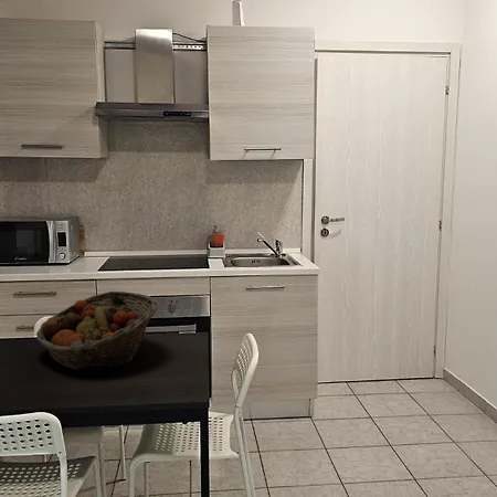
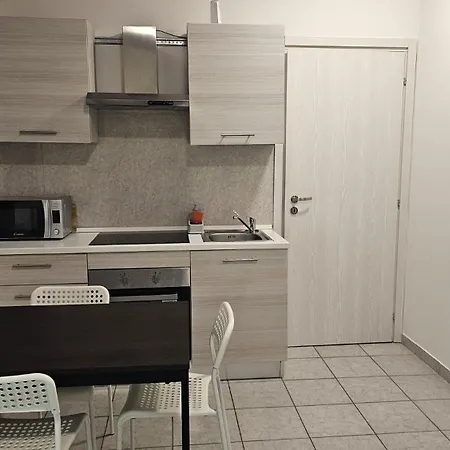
- fruit basket [35,290,158,371]
